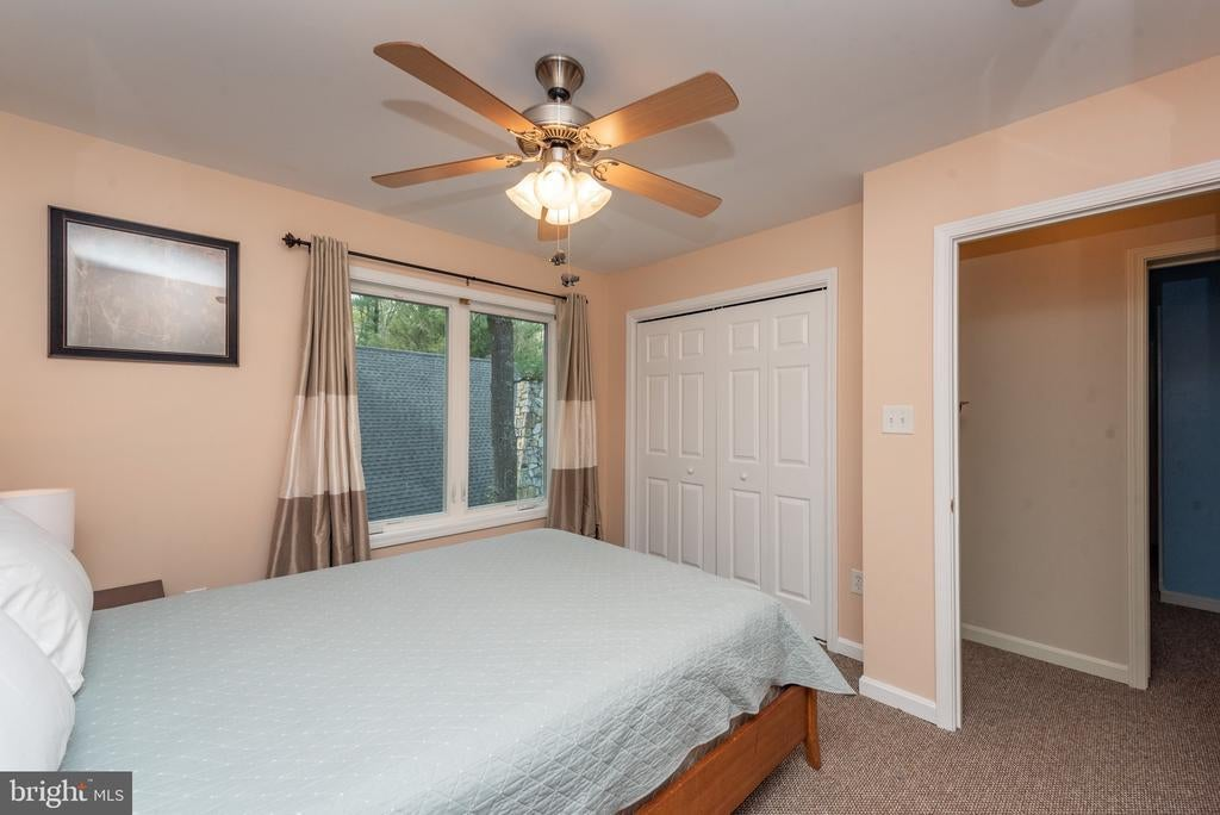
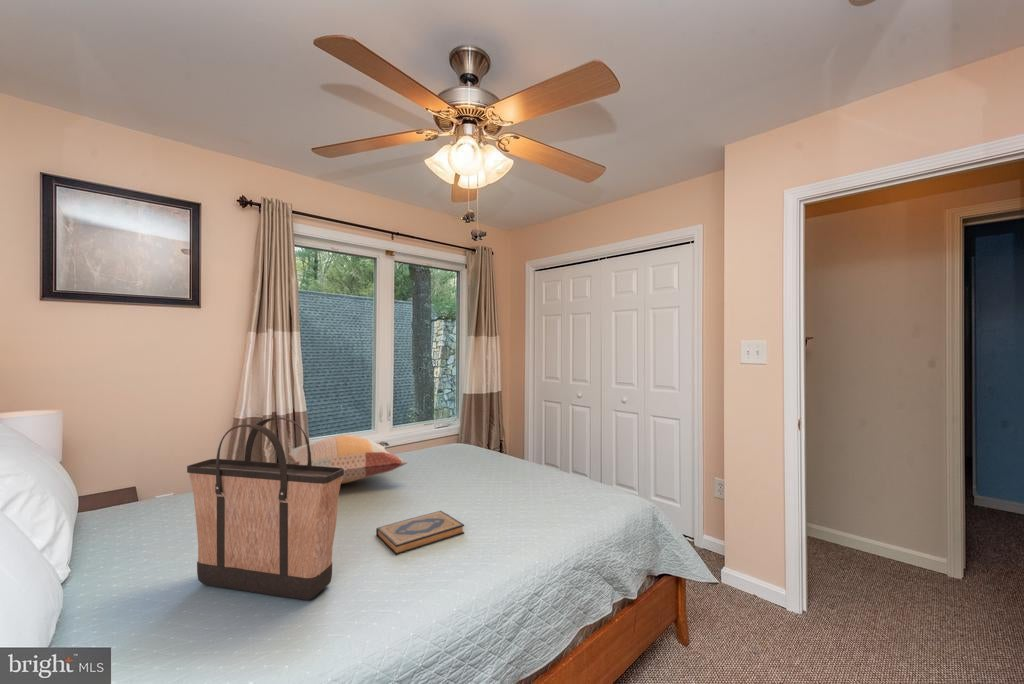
+ hardback book [375,510,465,556]
+ shopping bag [186,416,344,601]
+ decorative pillow [287,434,408,485]
